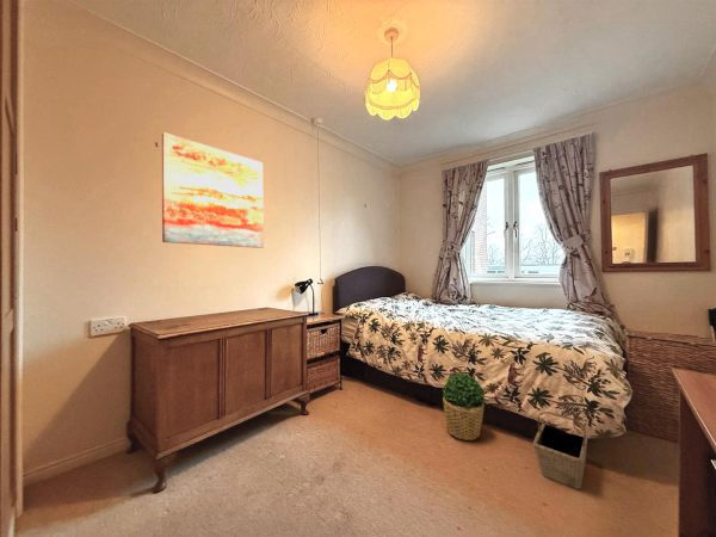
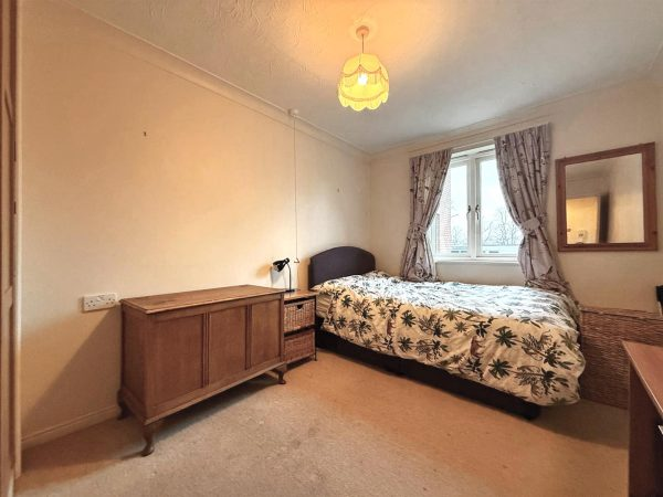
- basket [532,411,590,490]
- wall art [161,131,265,249]
- potted plant [442,372,486,442]
